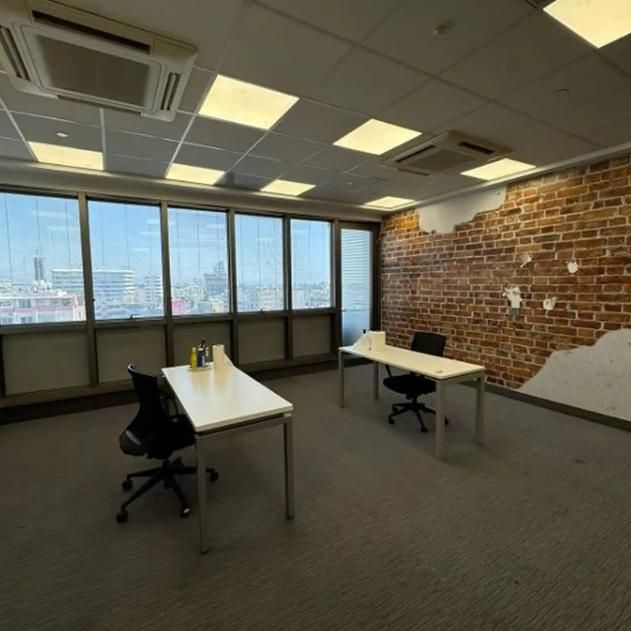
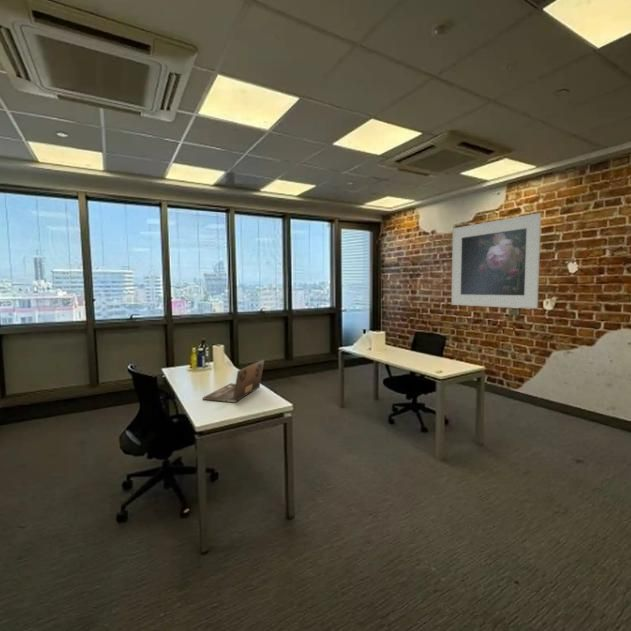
+ laptop [202,359,265,403]
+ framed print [451,212,542,310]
